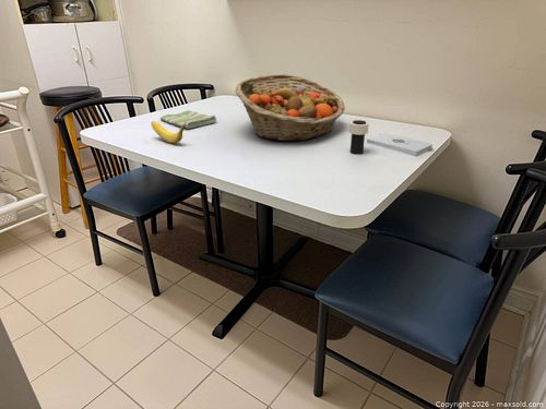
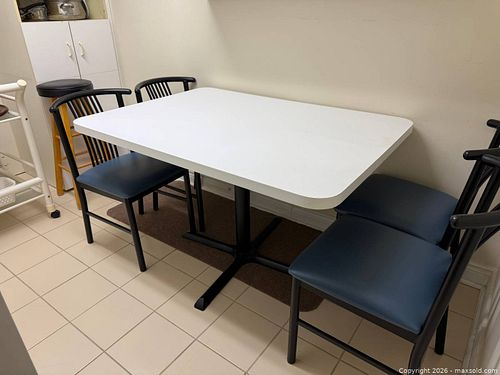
- notepad [366,132,434,157]
- fruit basket [234,73,346,142]
- banana [151,120,186,144]
- dish towel [159,109,217,130]
- cup [348,119,370,155]
